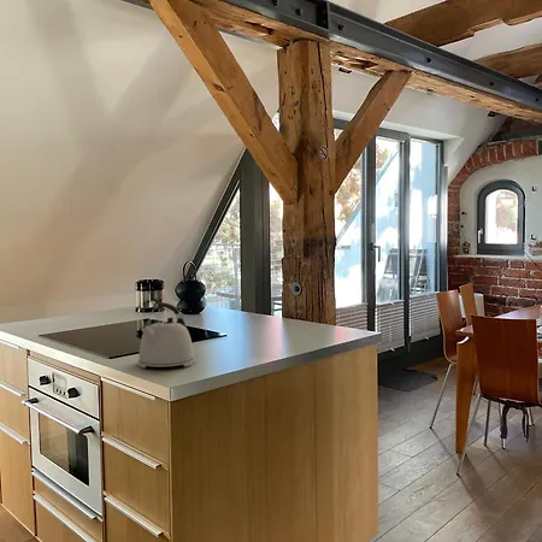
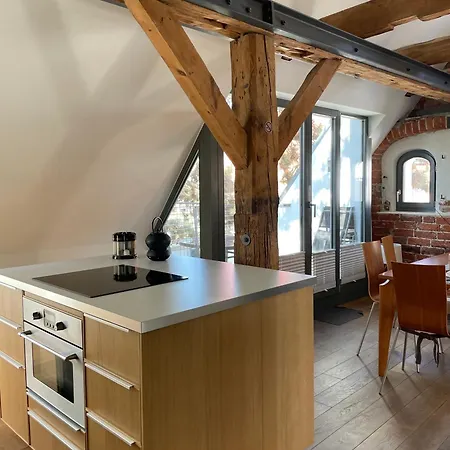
- kettle [137,301,195,369]
